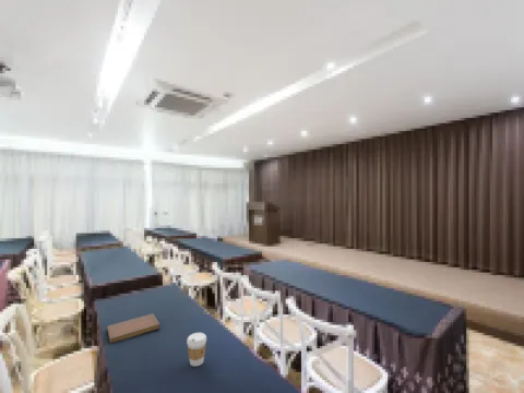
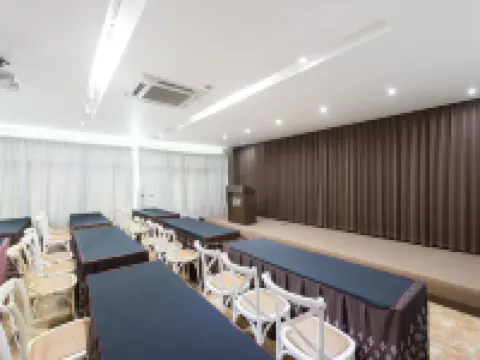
- notebook [106,312,160,344]
- coffee cup [186,332,207,368]
